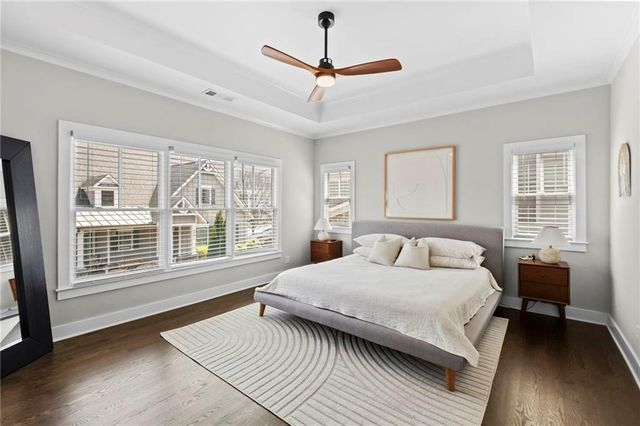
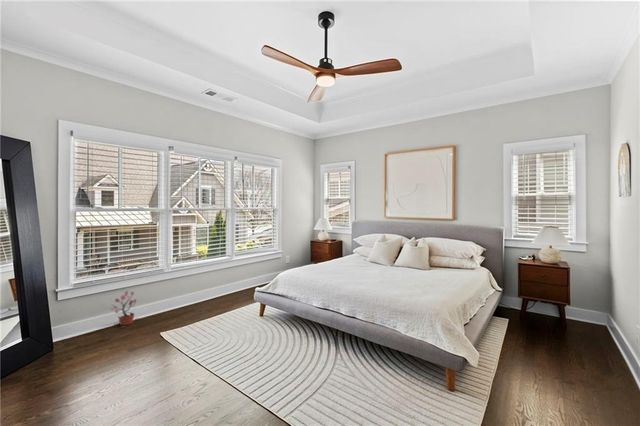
+ potted plant [111,290,140,329]
